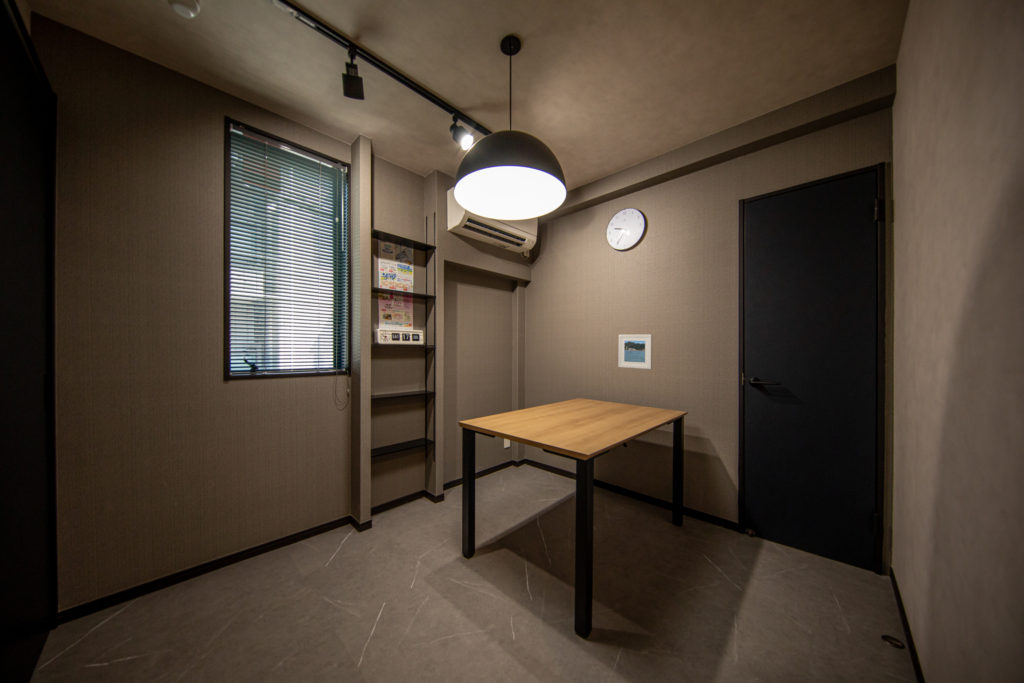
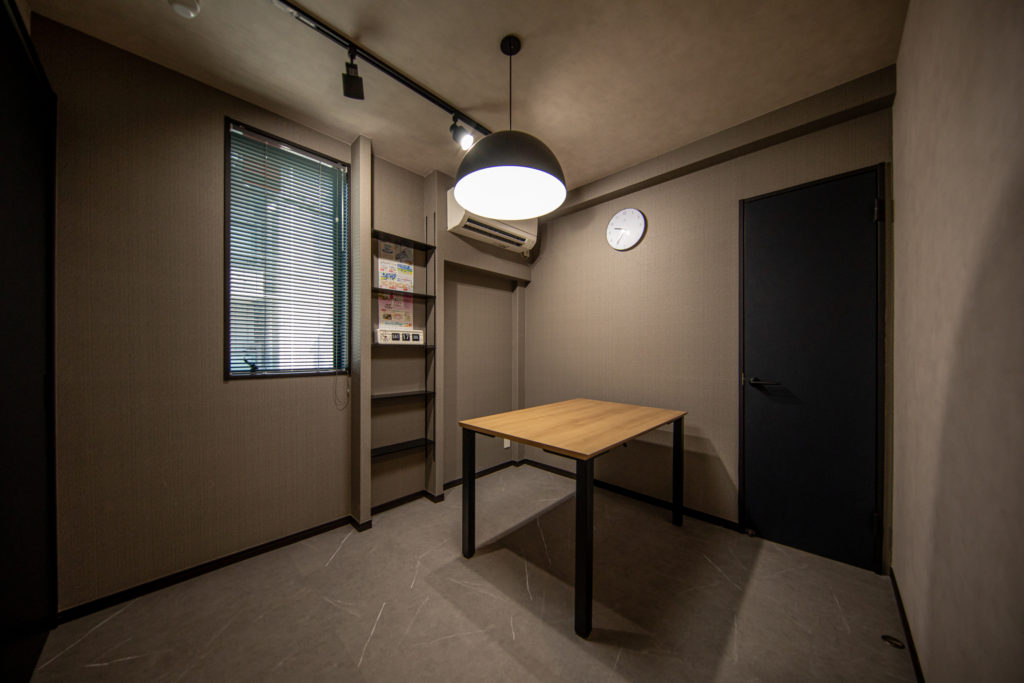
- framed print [617,333,653,370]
